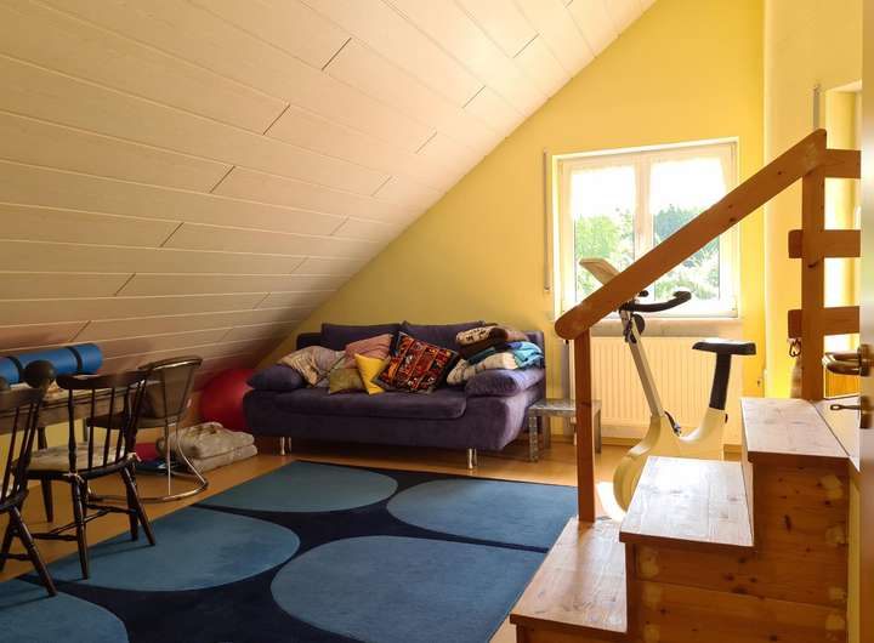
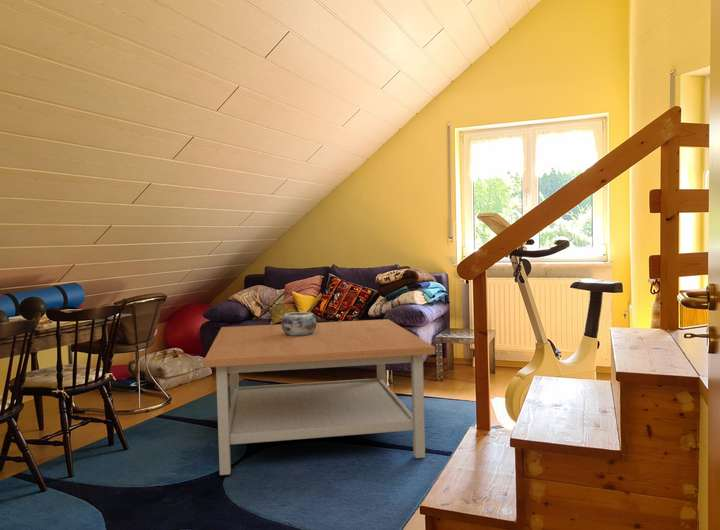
+ coffee table [203,318,436,476]
+ decorative bowl [281,311,317,336]
